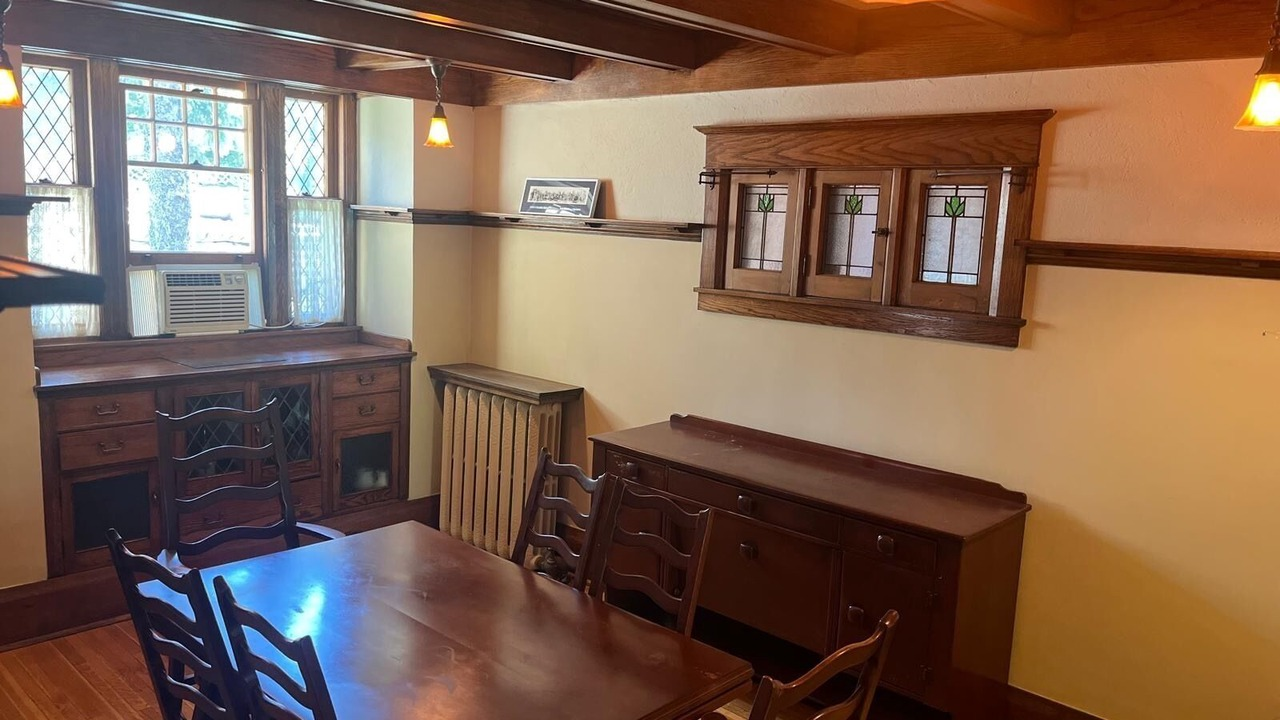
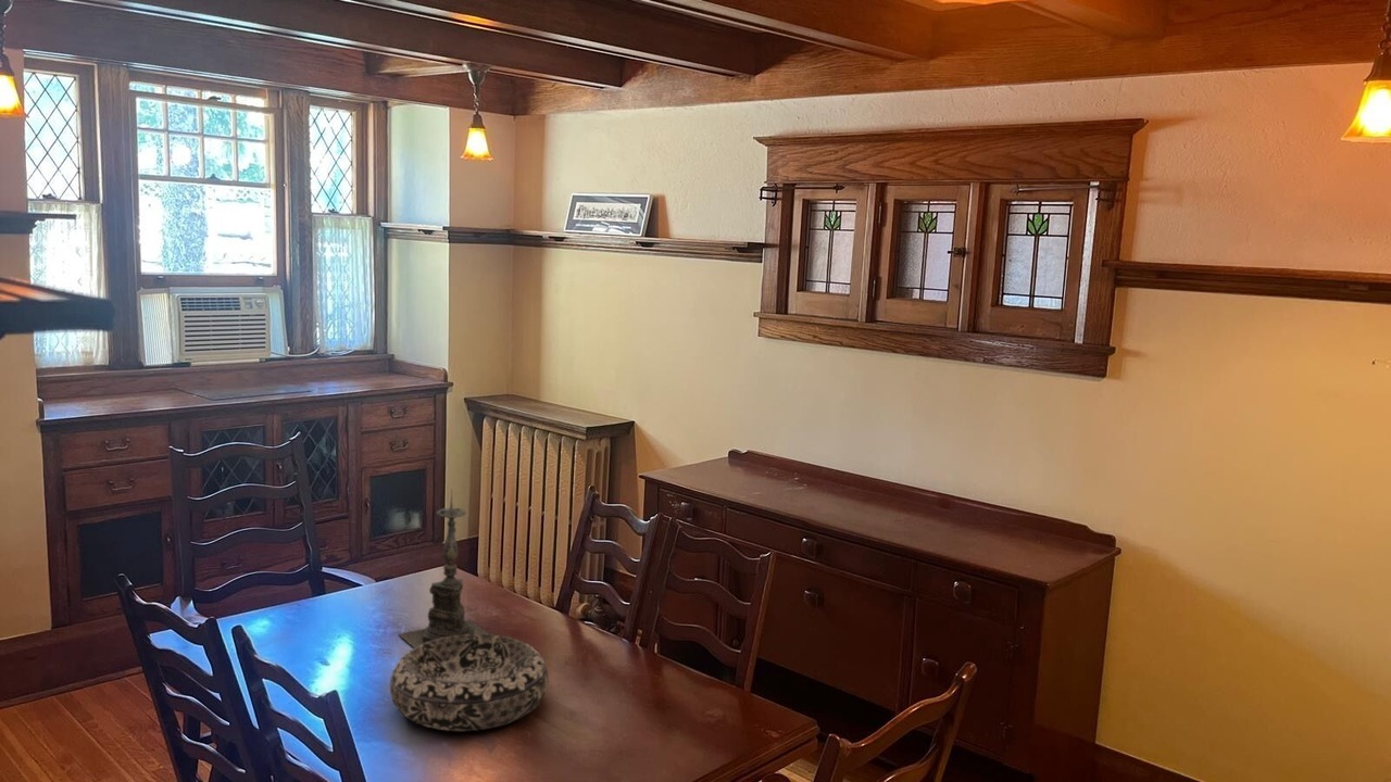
+ decorative bowl [389,633,550,732]
+ candle holder [398,489,490,648]
